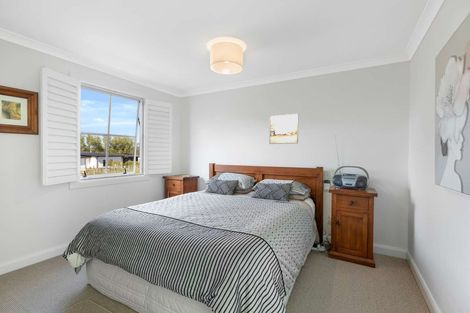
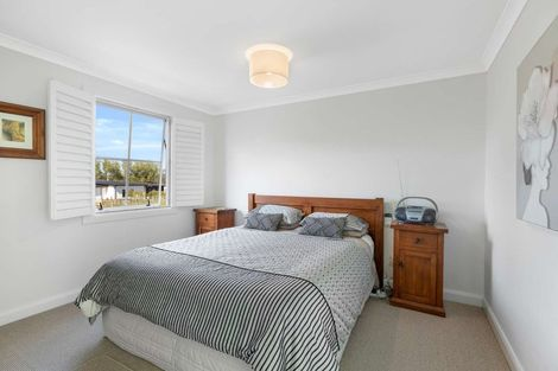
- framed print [269,113,299,145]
